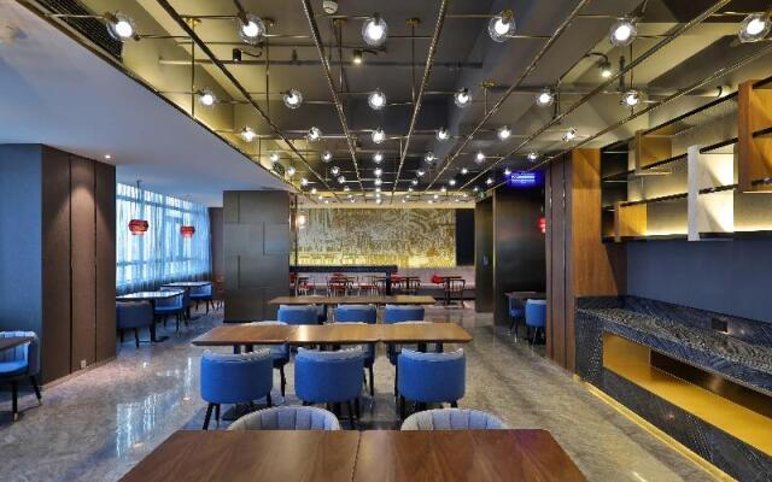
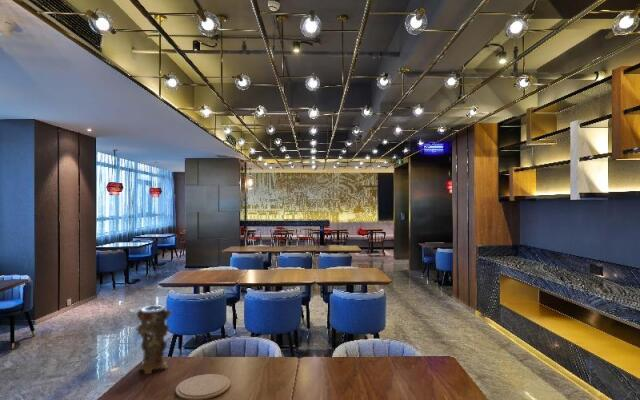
+ plate [174,373,231,400]
+ decorative vase [134,304,174,375]
